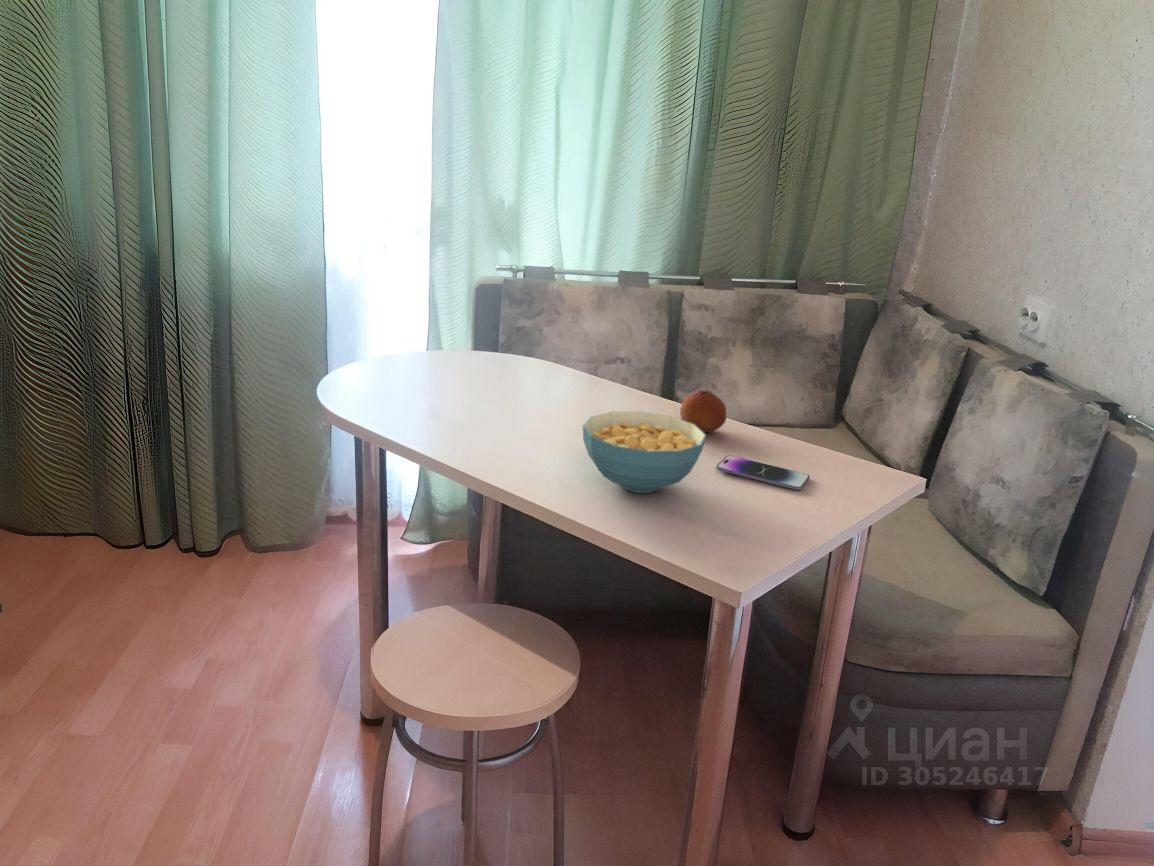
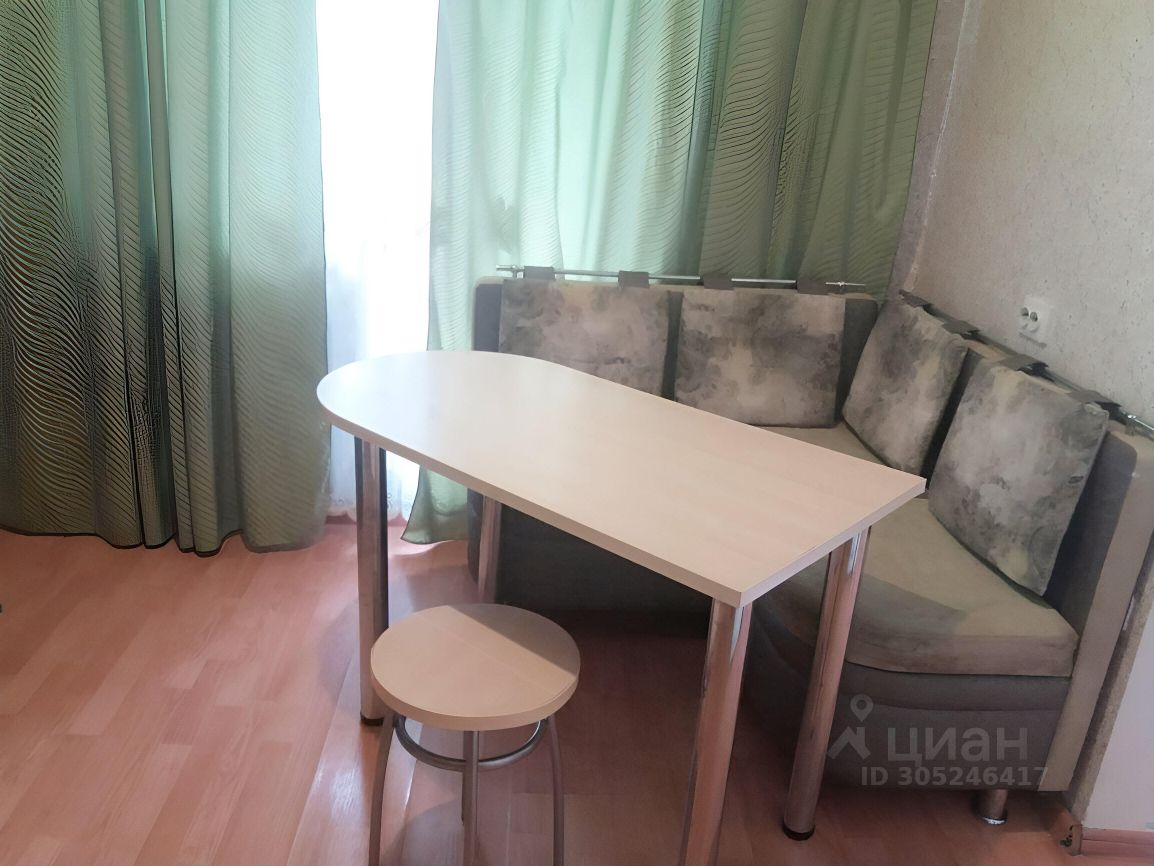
- fruit [679,389,727,433]
- smartphone [715,454,811,491]
- cereal bowl [582,410,707,494]
